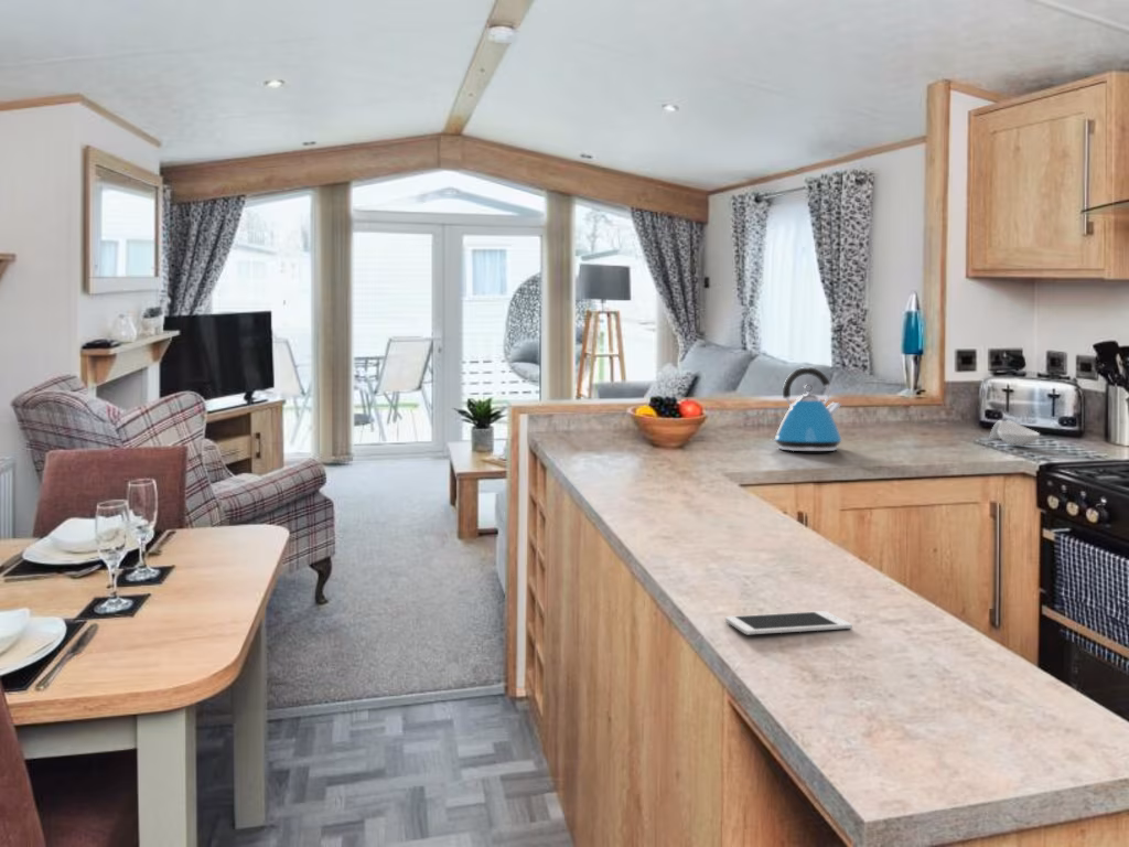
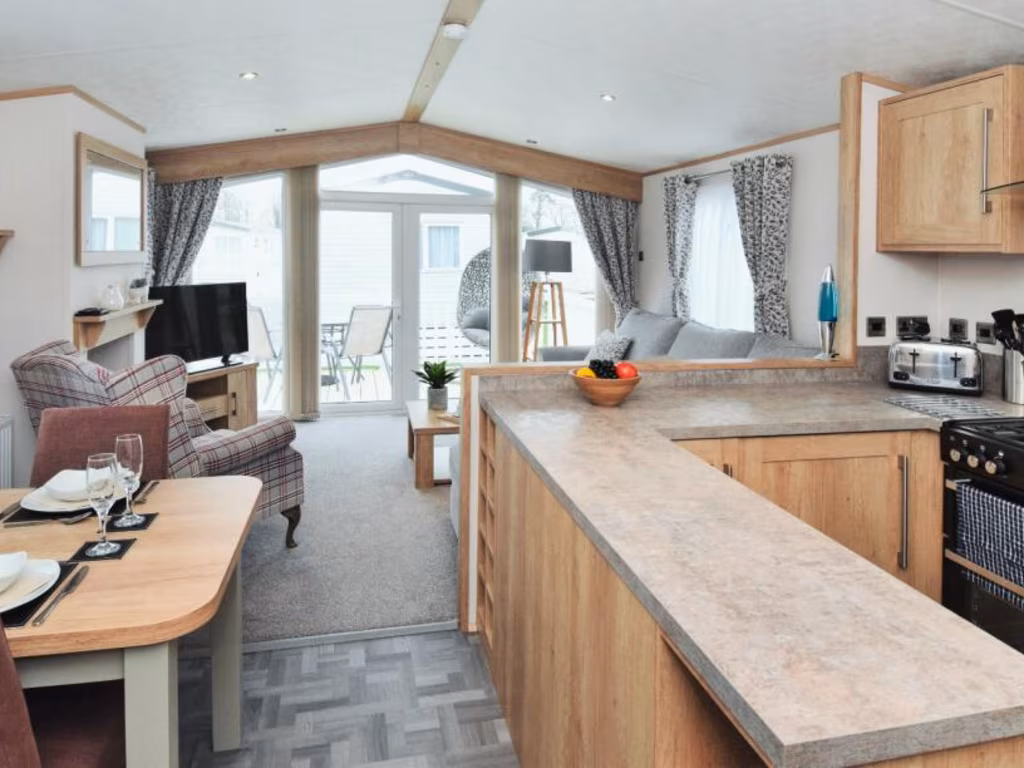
- kettle [768,366,842,452]
- cell phone [724,610,853,635]
- spoon rest [989,419,1041,446]
